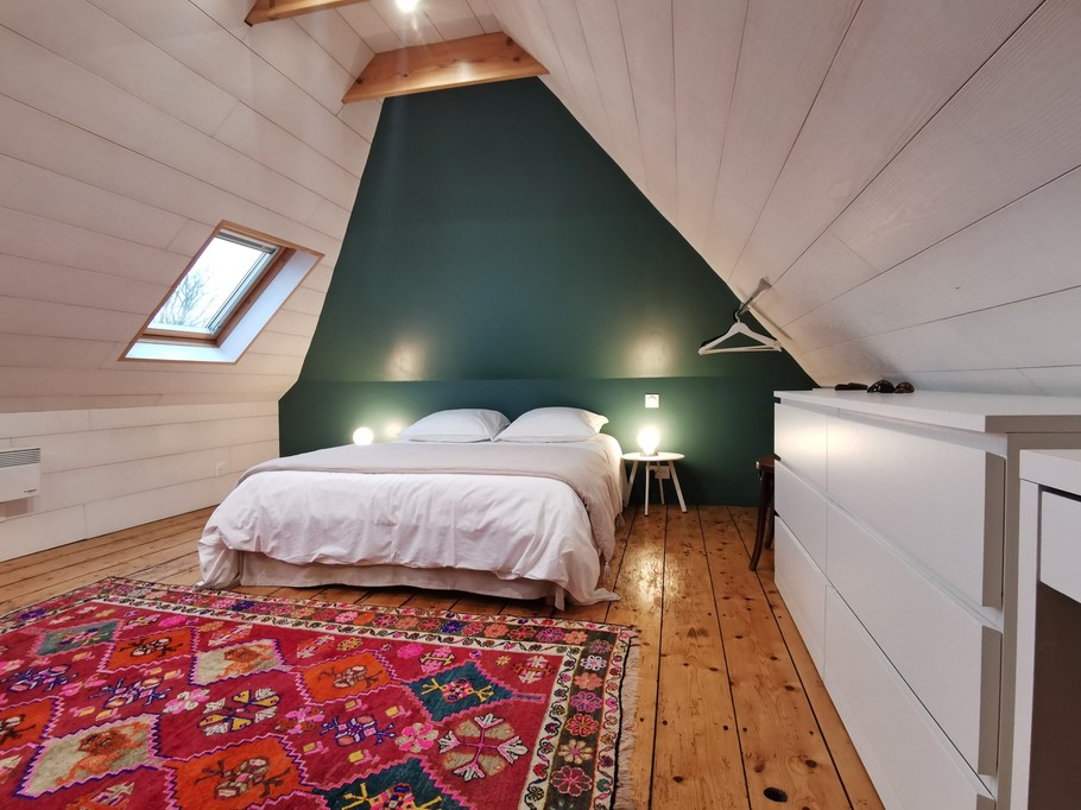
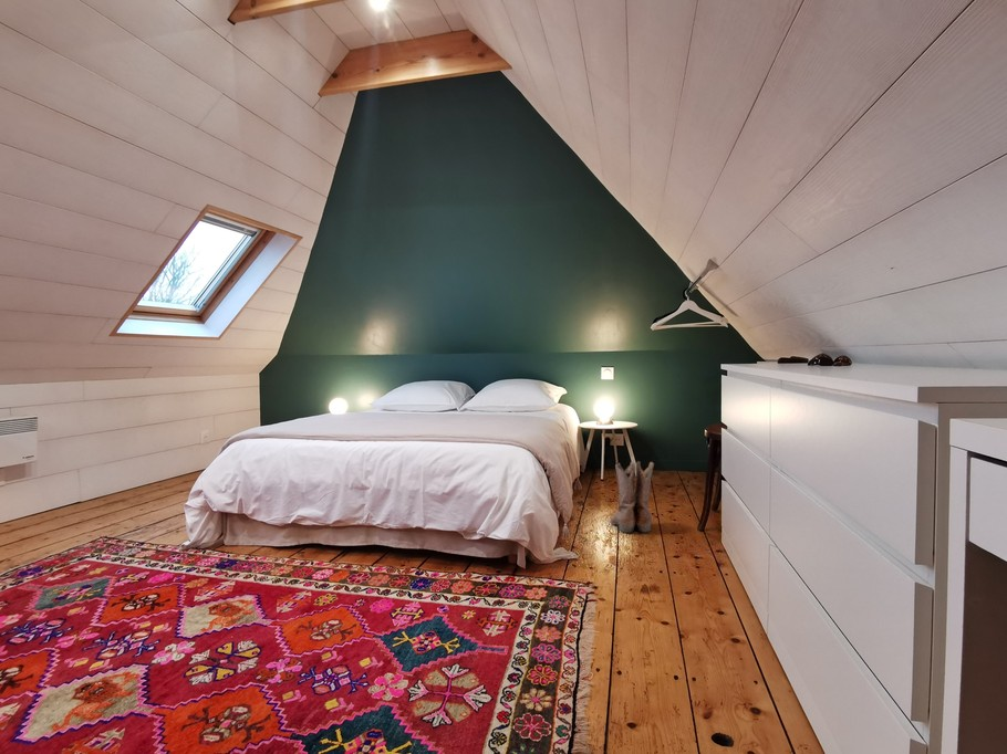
+ boots [610,460,655,534]
